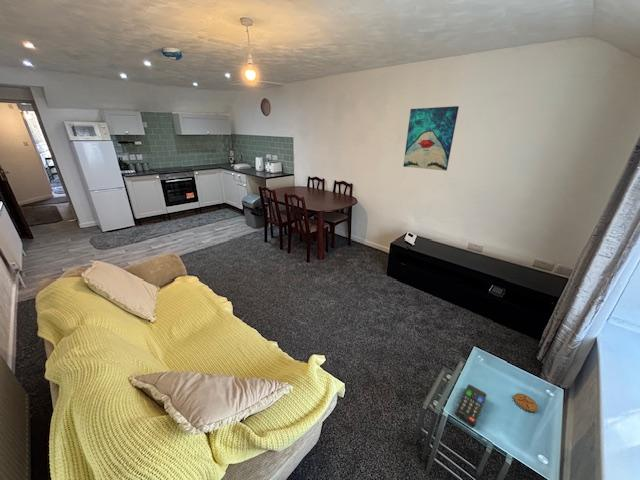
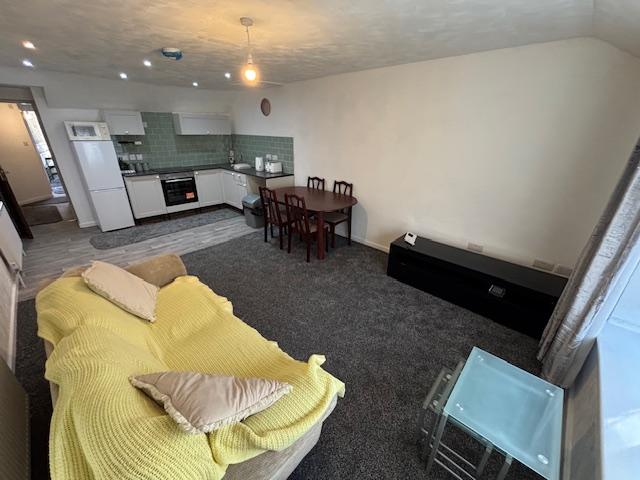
- wall art [402,105,460,172]
- coaster [513,392,539,413]
- remote control [454,384,488,428]
